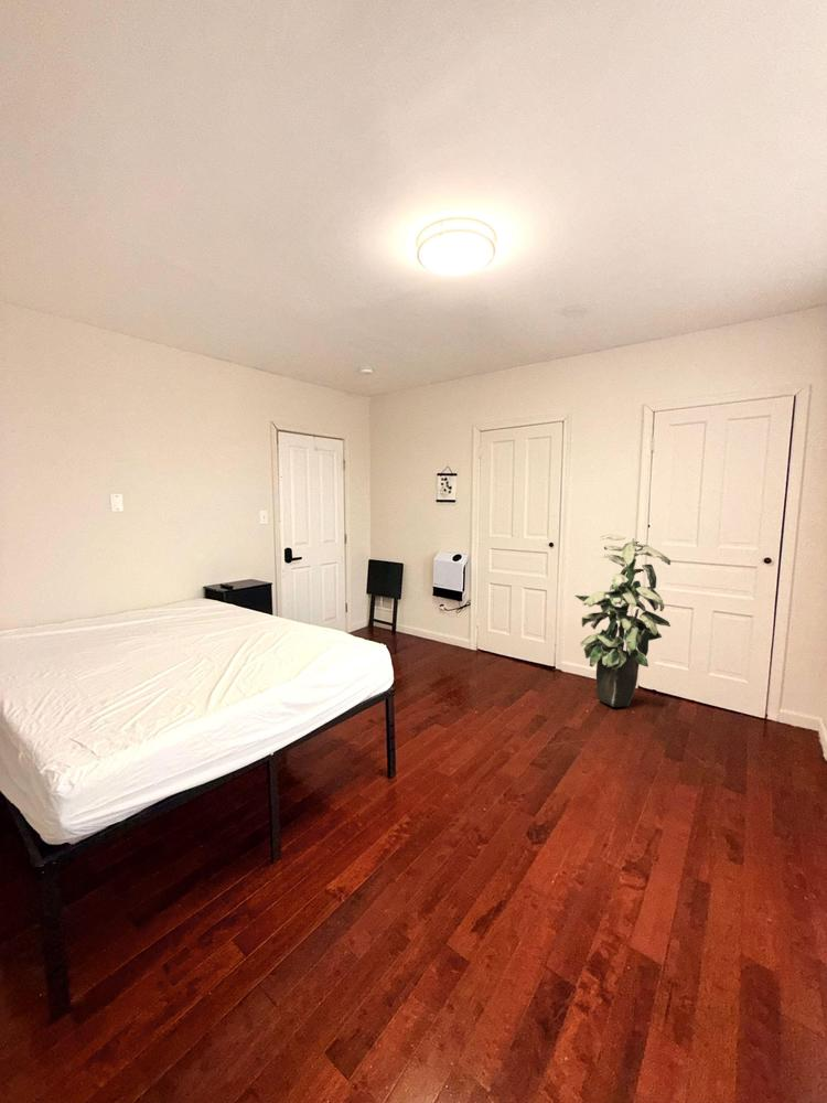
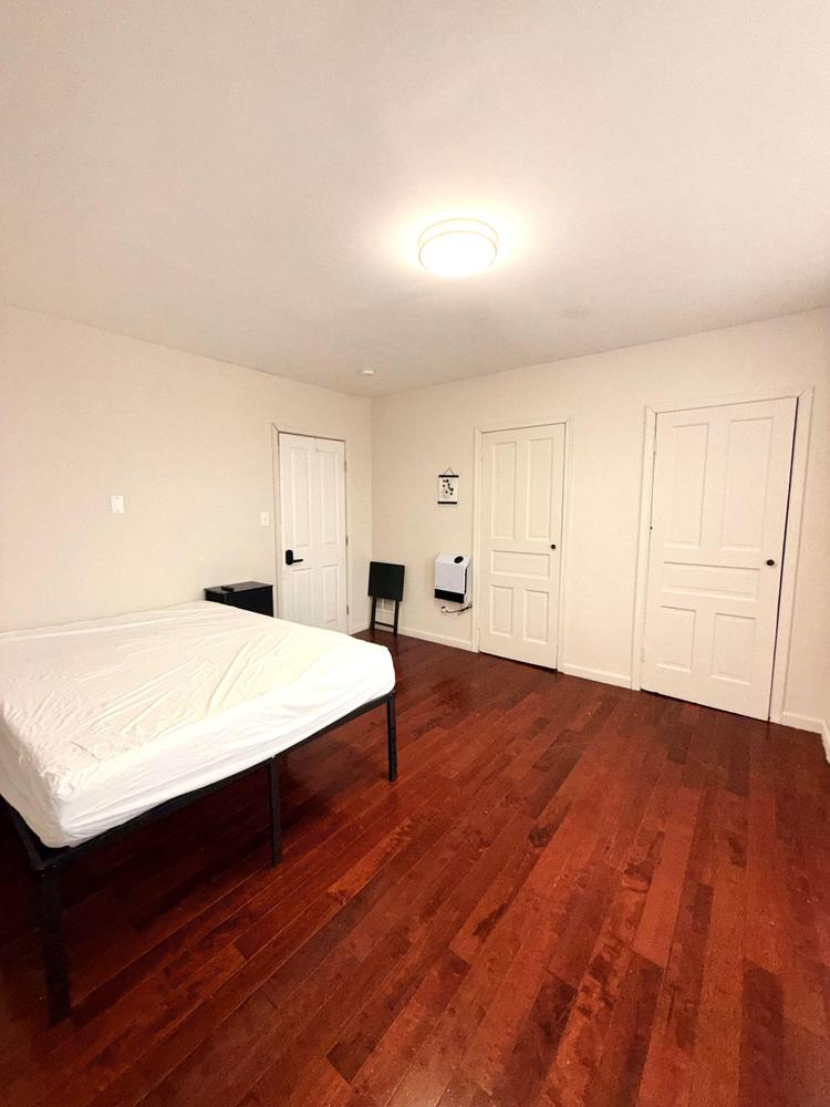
- indoor plant [573,534,672,708]
